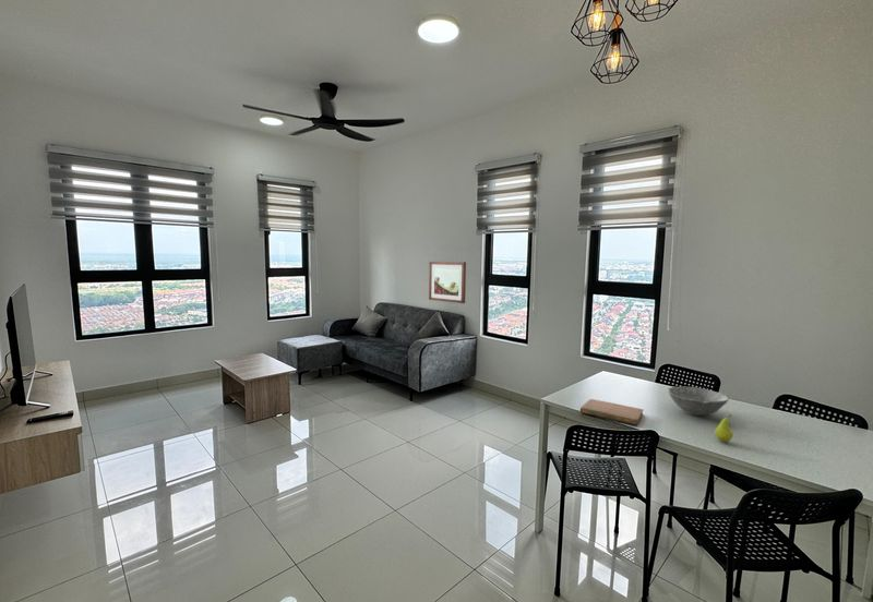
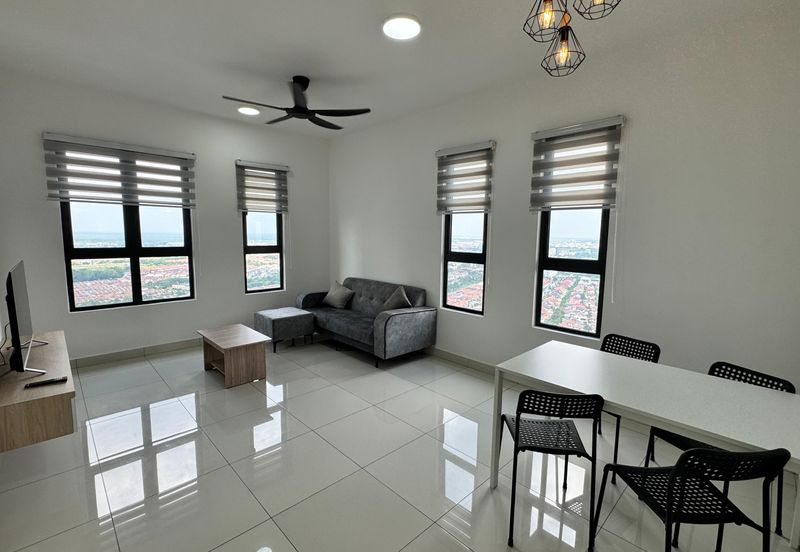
- wall art [428,261,467,304]
- fruit [714,413,733,444]
- notebook [579,398,645,426]
- bowl [667,385,730,417]
